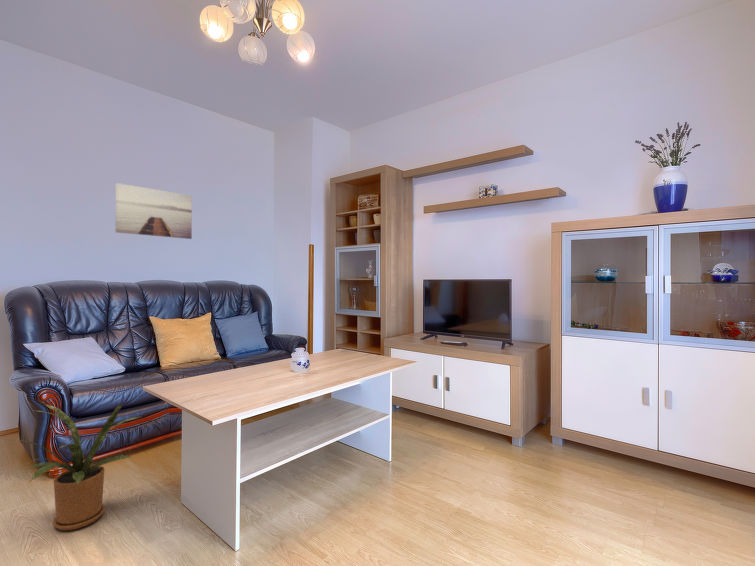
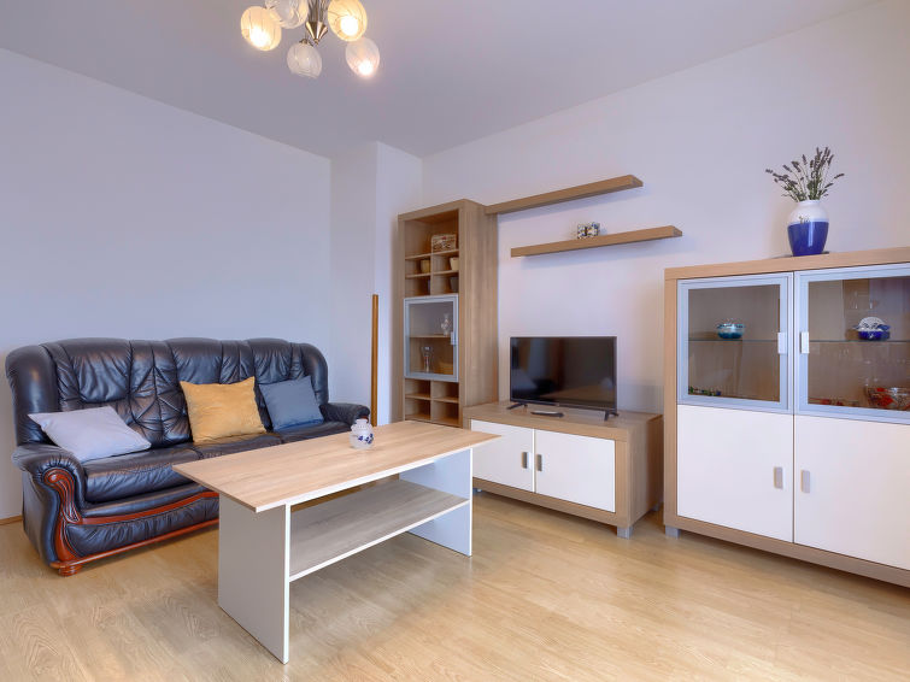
- house plant [9,402,140,531]
- wall art [114,182,193,240]
